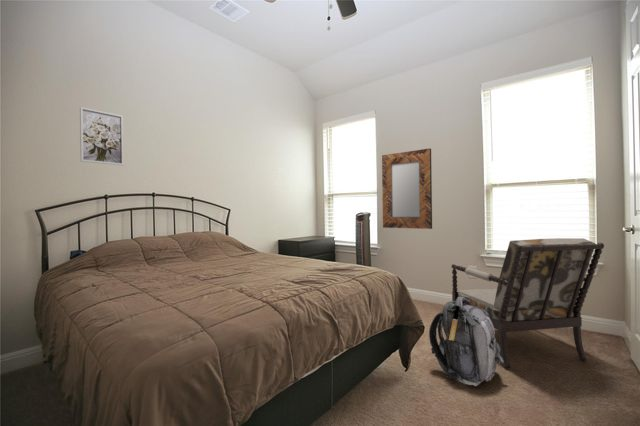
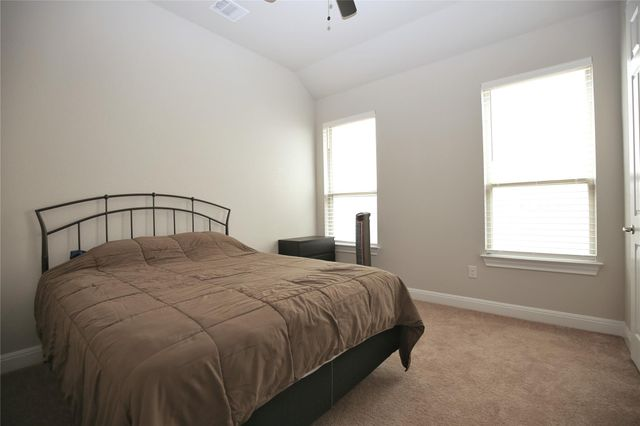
- home mirror [381,147,433,230]
- backpack [428,297,504,387]
- wall art [79,106,125,166]
- armchair [451,237,605,369]
